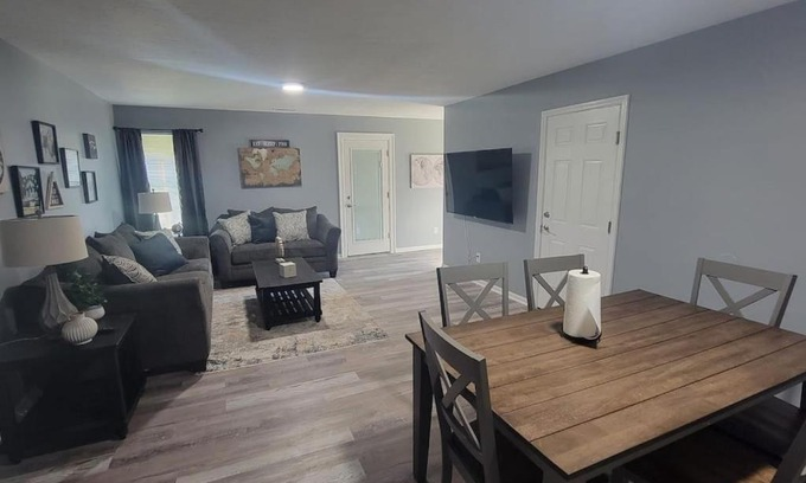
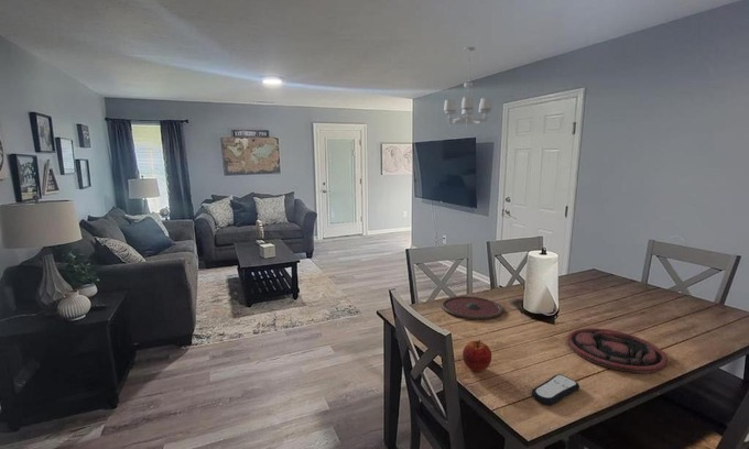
+ plate [441,295,504,320]
+ chandelier [443,46,493,130]
+ apple [462,339,492,373]
+ plate [566,327,669,374]
+ remote control [531,373,580,406]
